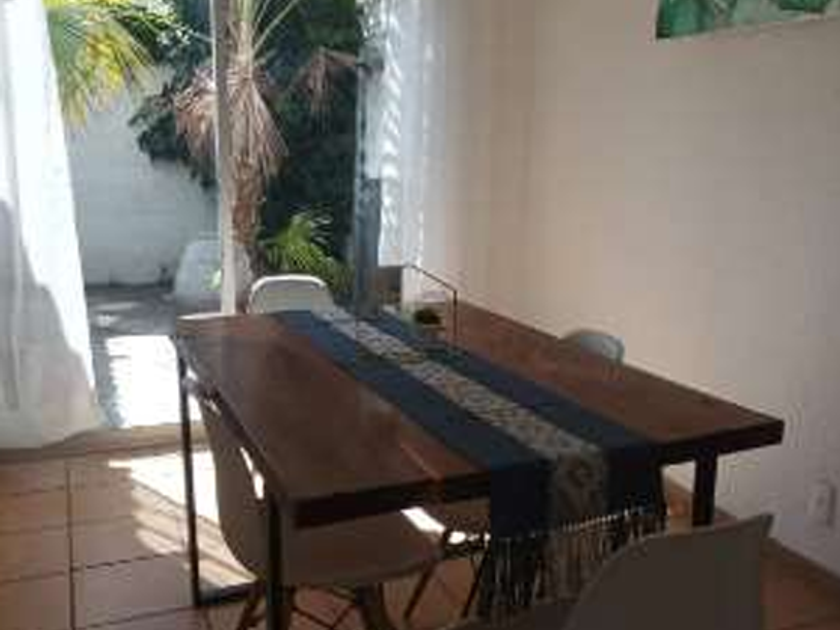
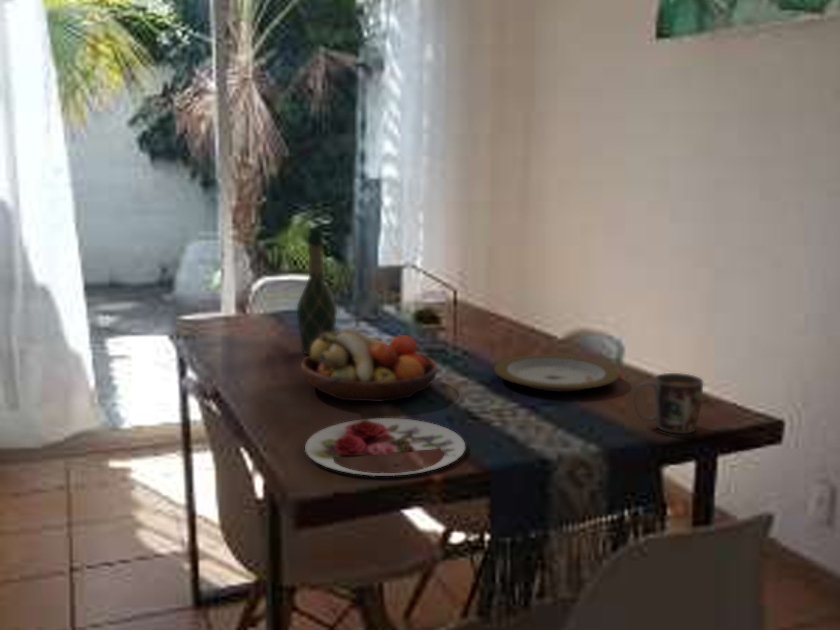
+ mug [633,372,704,435]
+ plate [493,353,620,393]
+ plate [304,417,466,477]
+ wine bottle [296,227,338,356]
+ fruit bowl [300,327,438,403]
